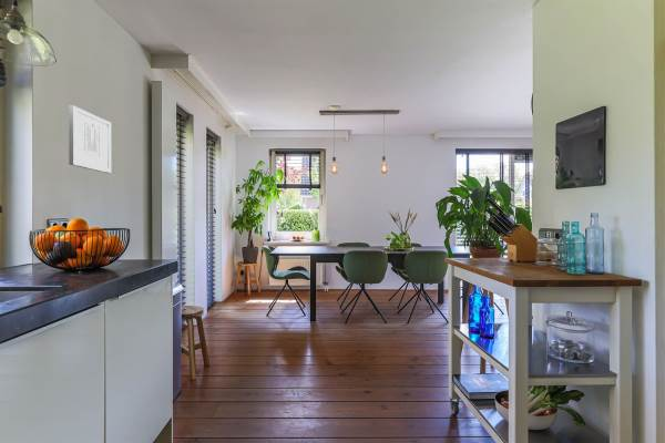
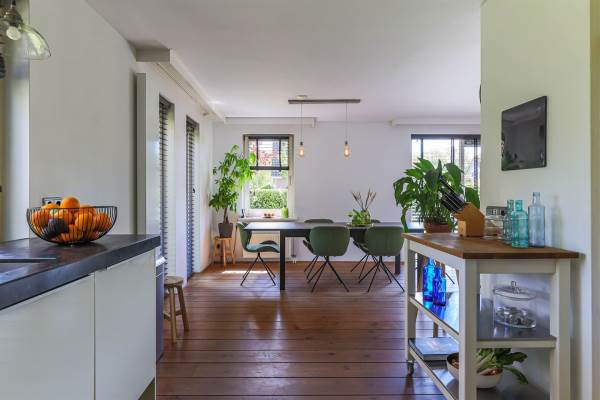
- wall art [68,104,112,174]
